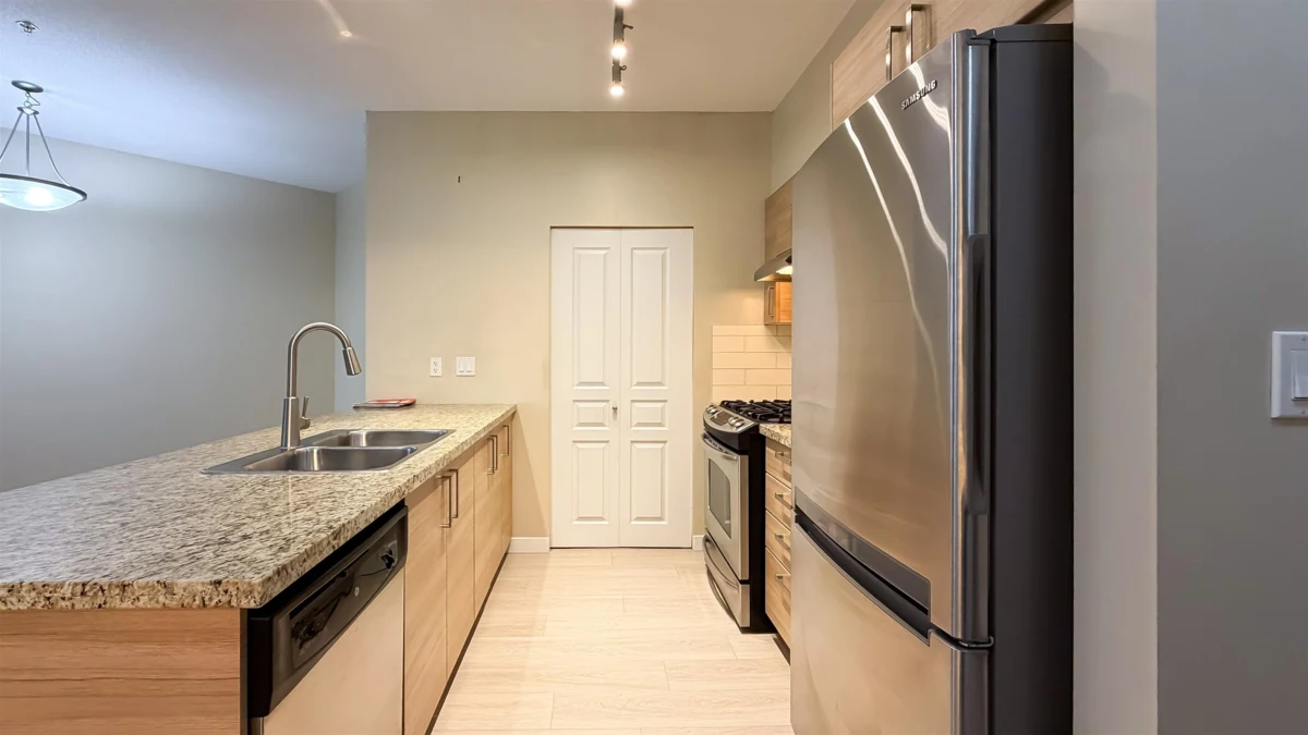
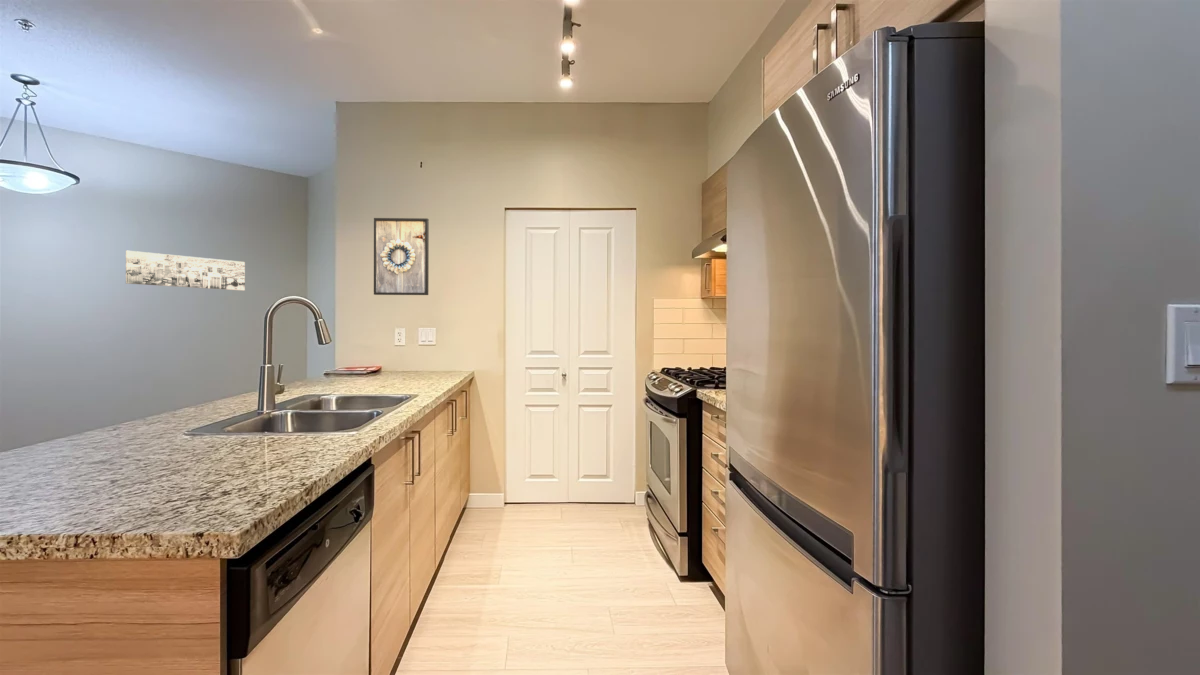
+ wall art [125,250,246,292]
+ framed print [373,217,430,296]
